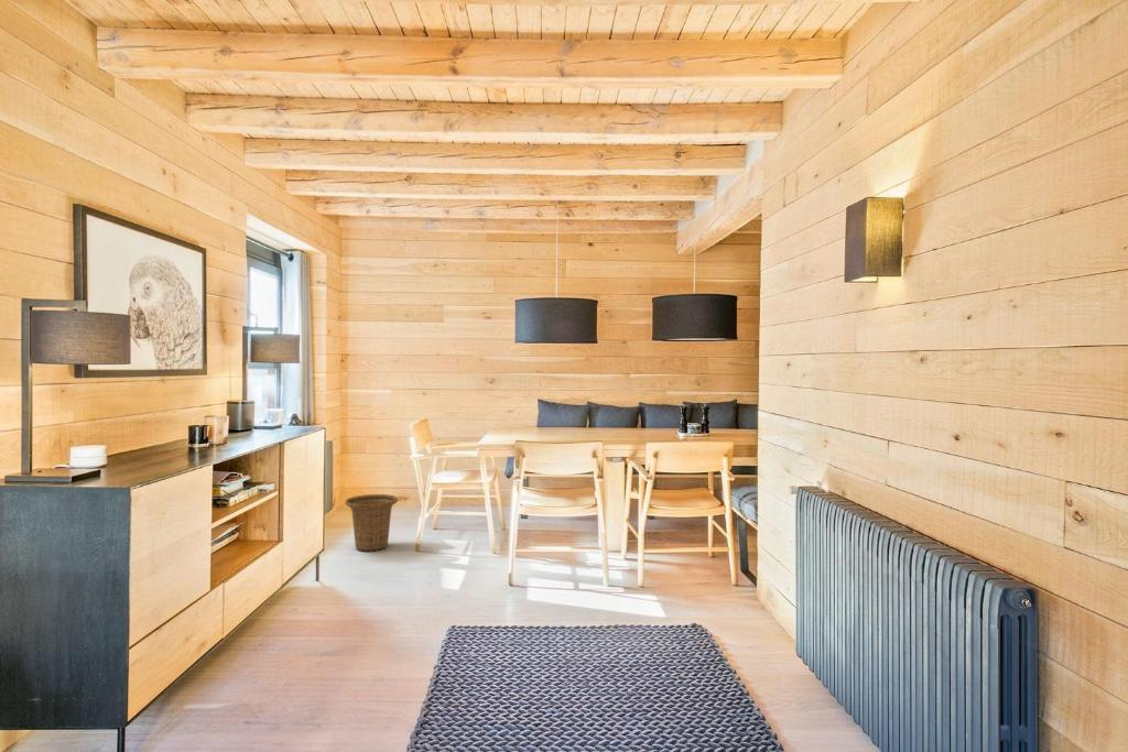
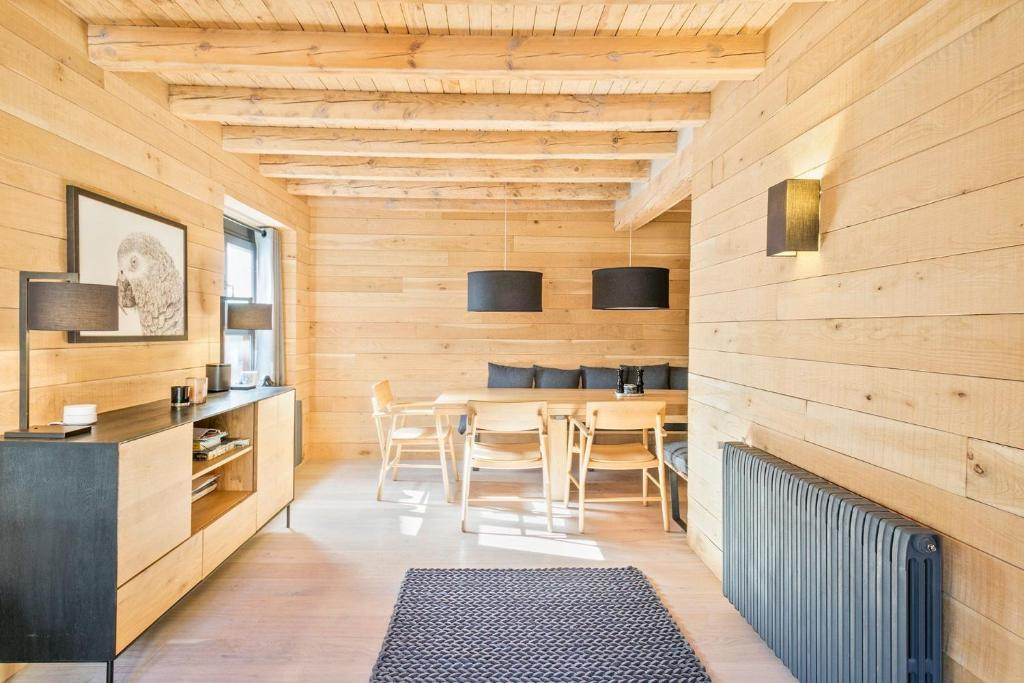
- basket [344,493,399,553]
